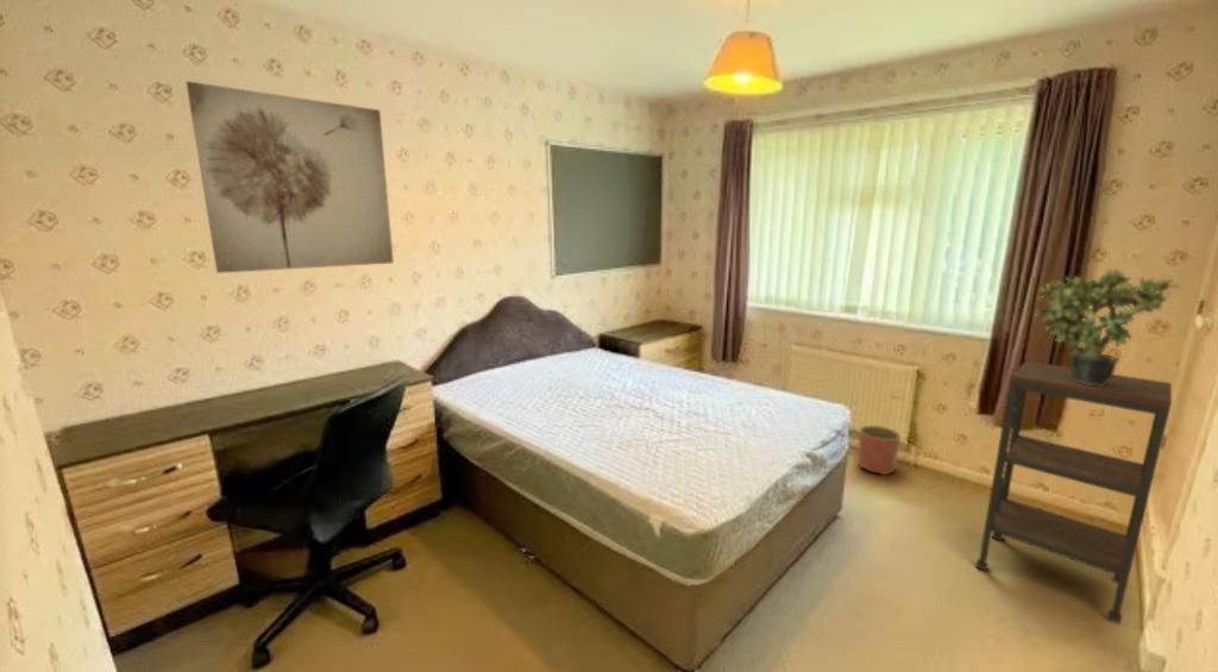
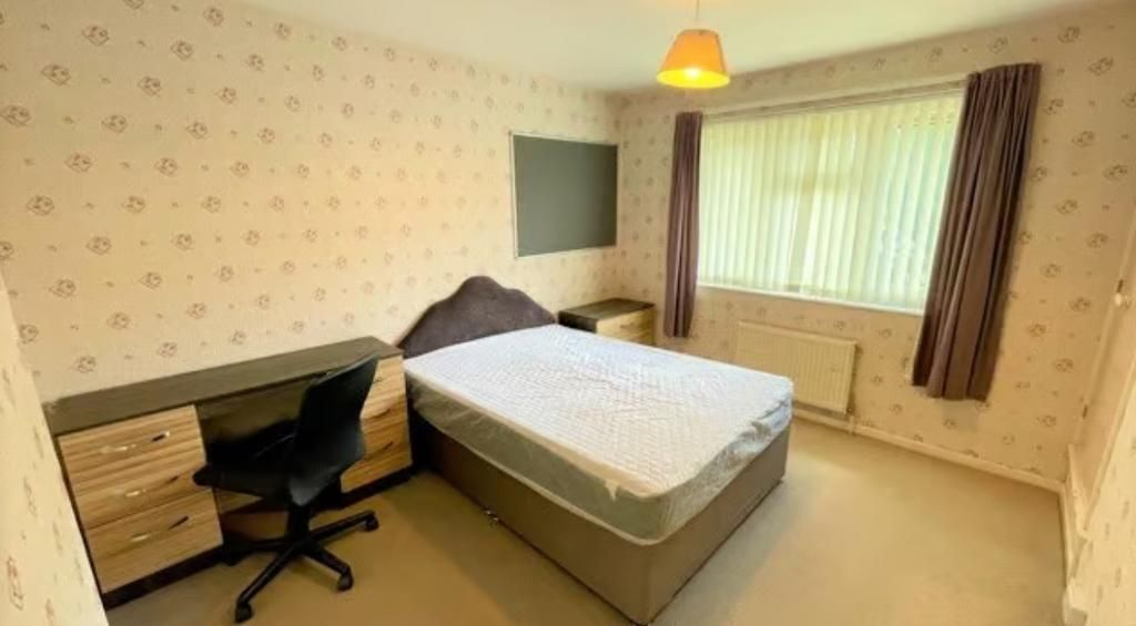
- shelving unit [974,360,1173,626]
- potted plant [1034,266,1181,387]
- wall art [186,80,395,275]
- planter [856,425,902,476]
